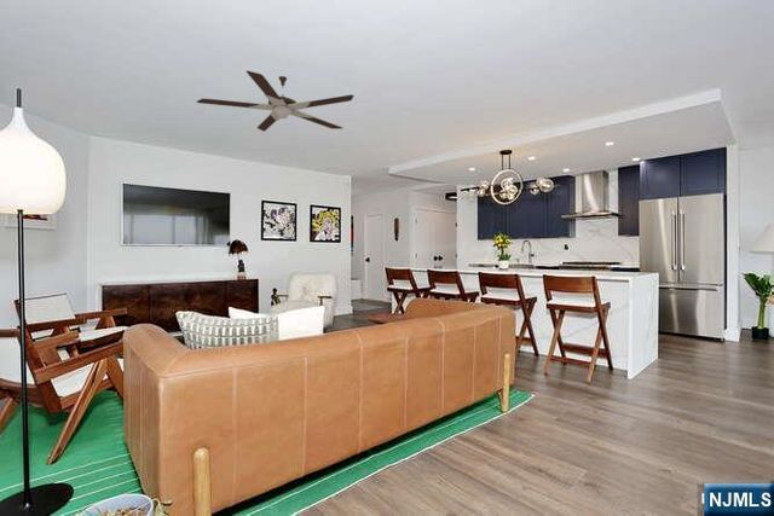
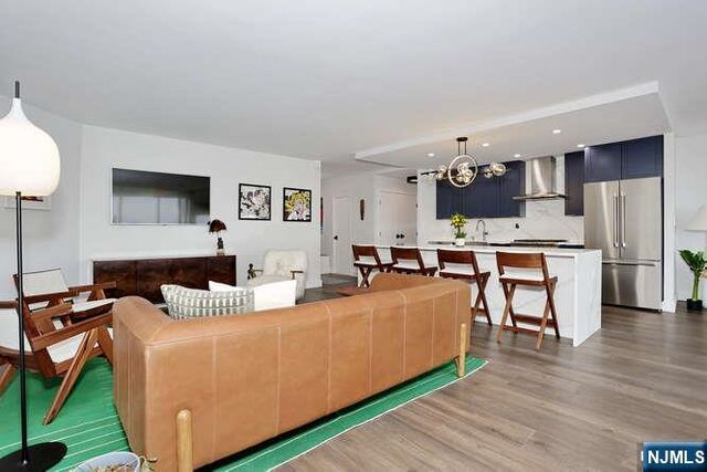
- ceiling fan [195,70,356,133]
